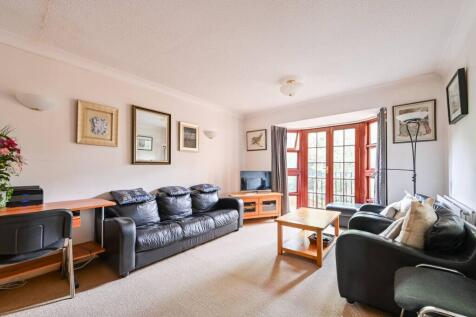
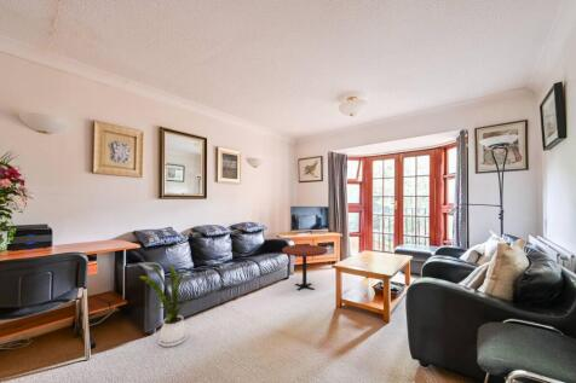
+ side table [281,244,328,291]
+ house plant [138,262,192,348]
